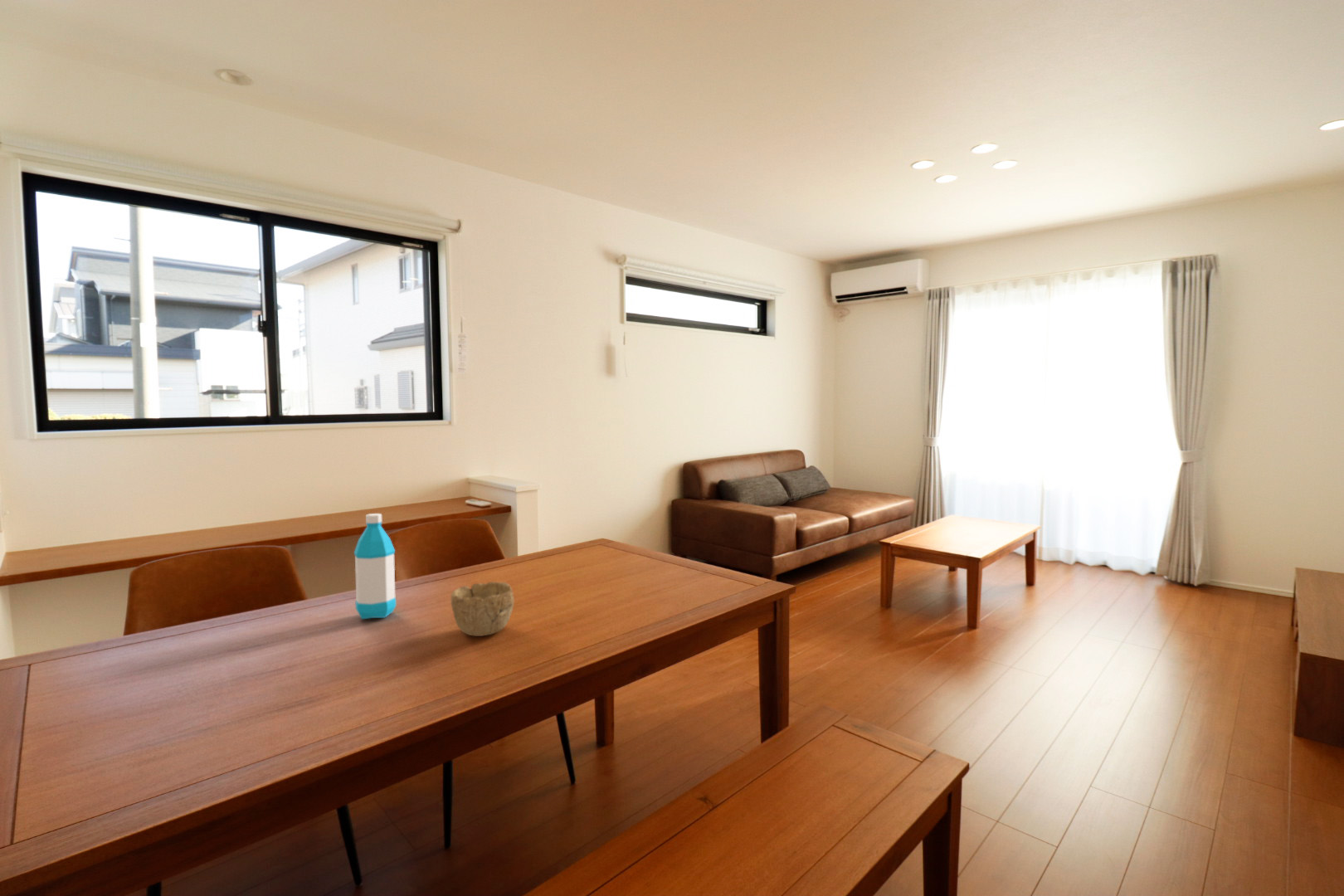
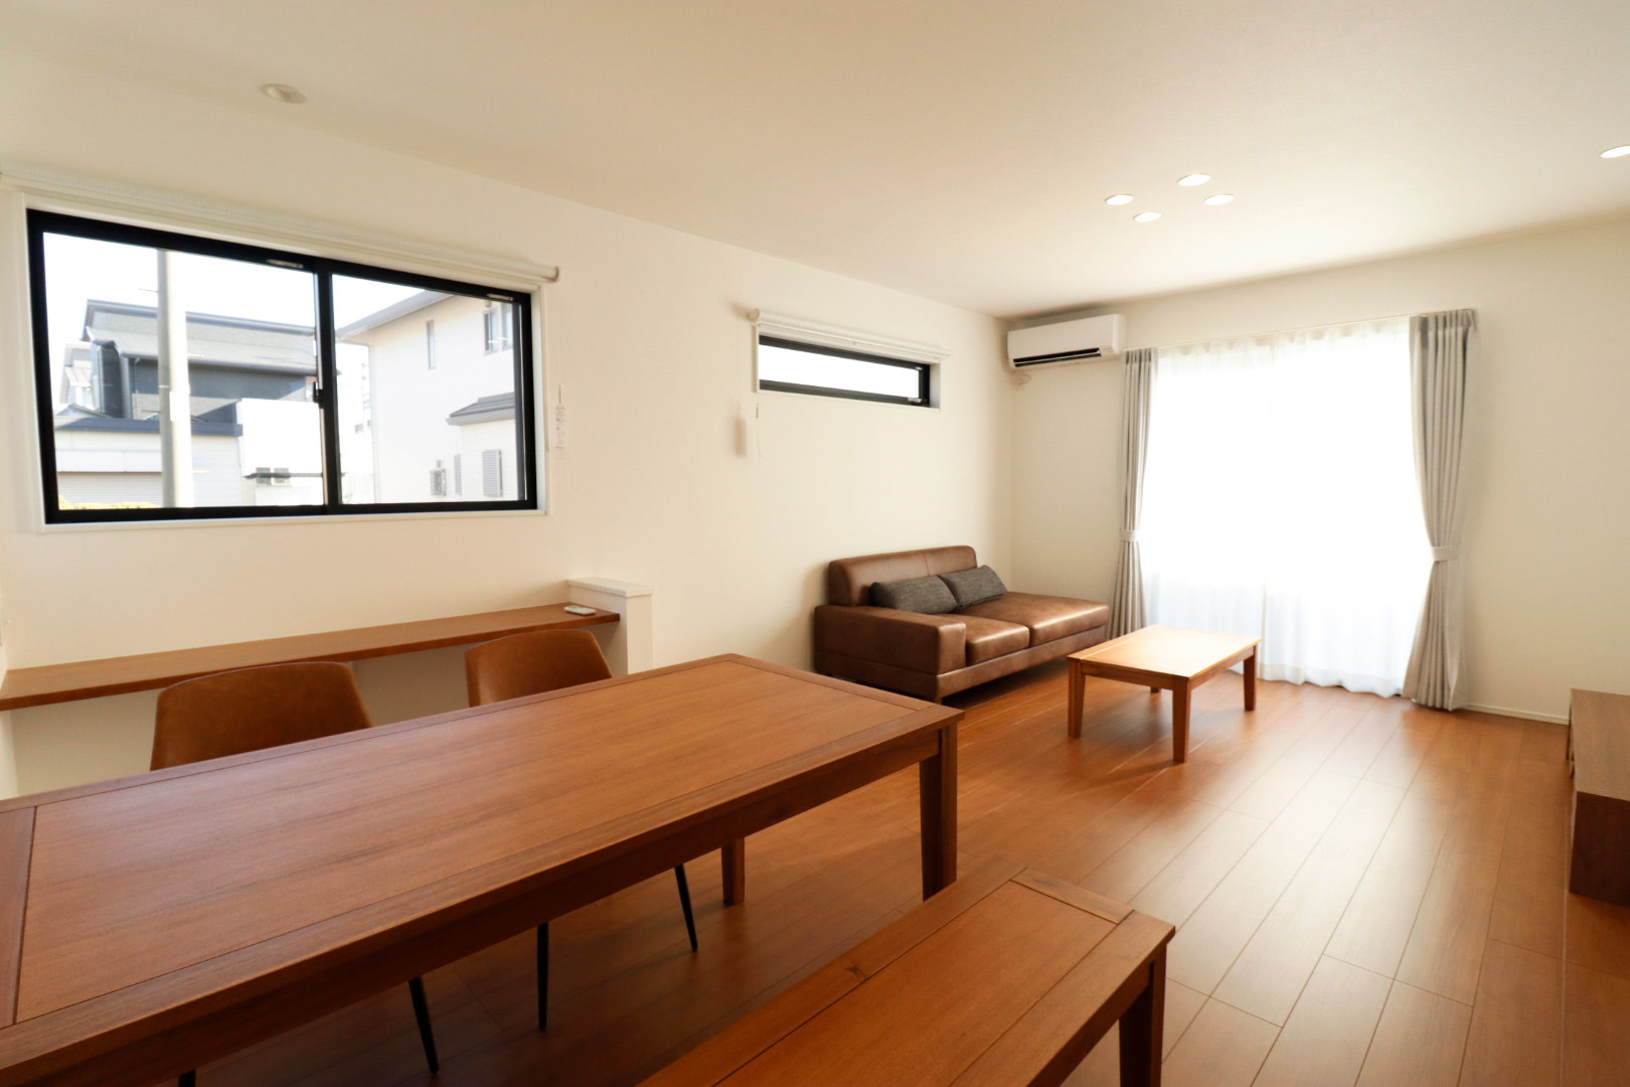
- water bottle [353,513,397,620]
- bowl [450,581,515,637]
